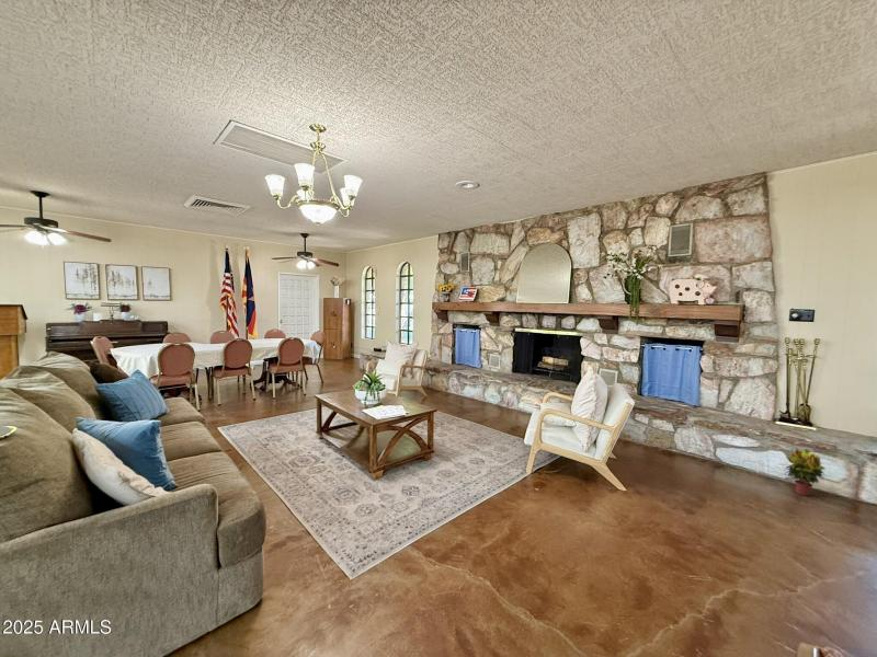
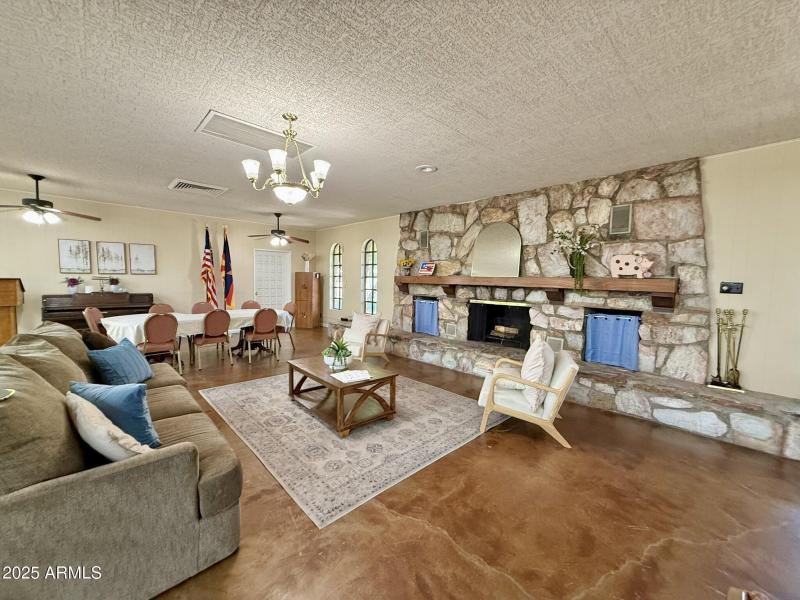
- potted plant [785,447,827,497]
